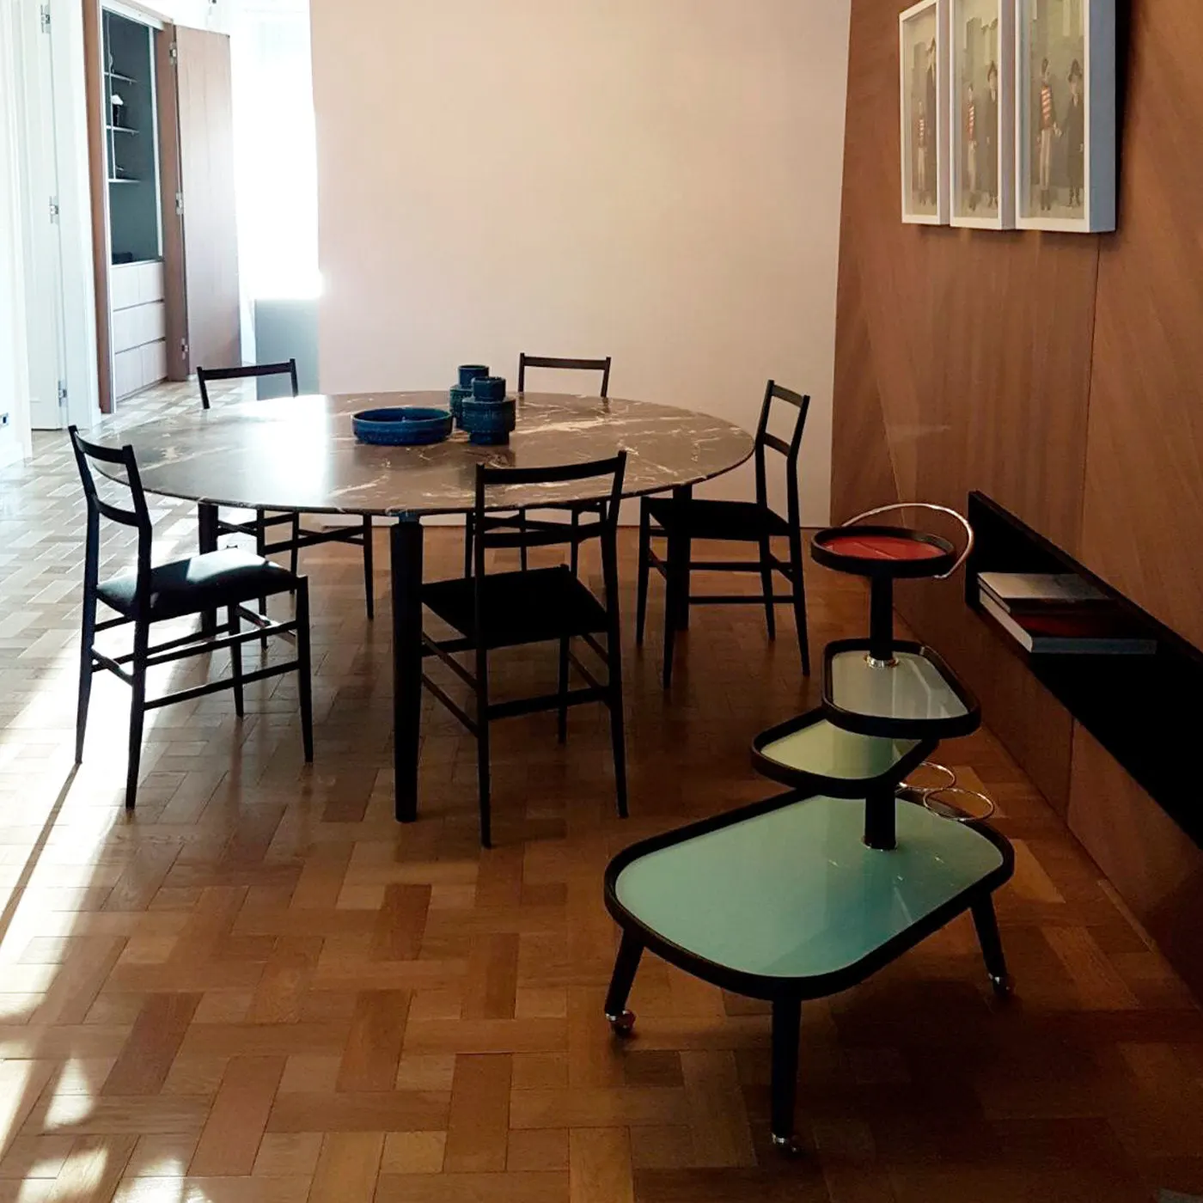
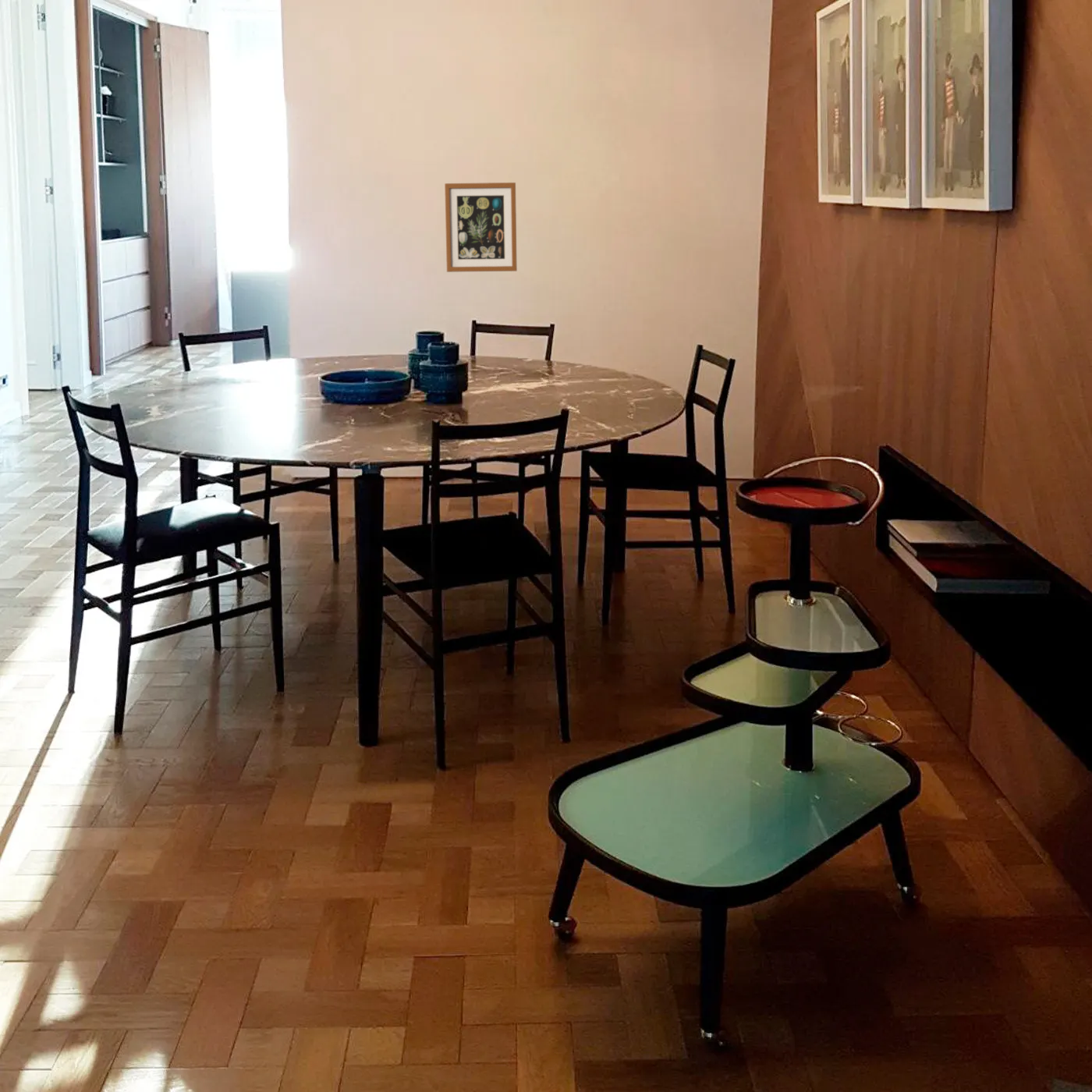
+ wall art [444,182,518,273]
